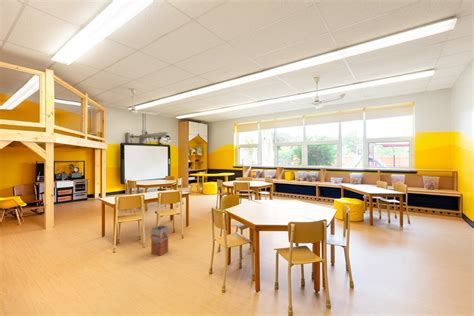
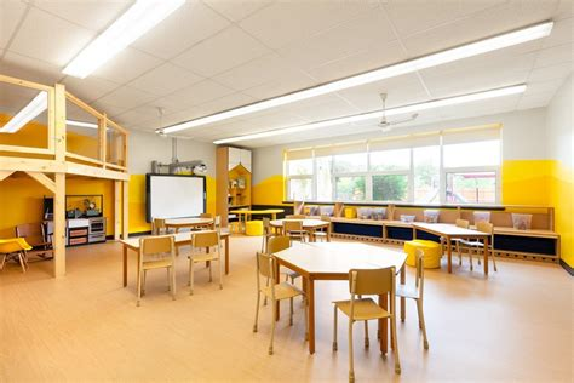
- waste bin [150,224,169,257]
